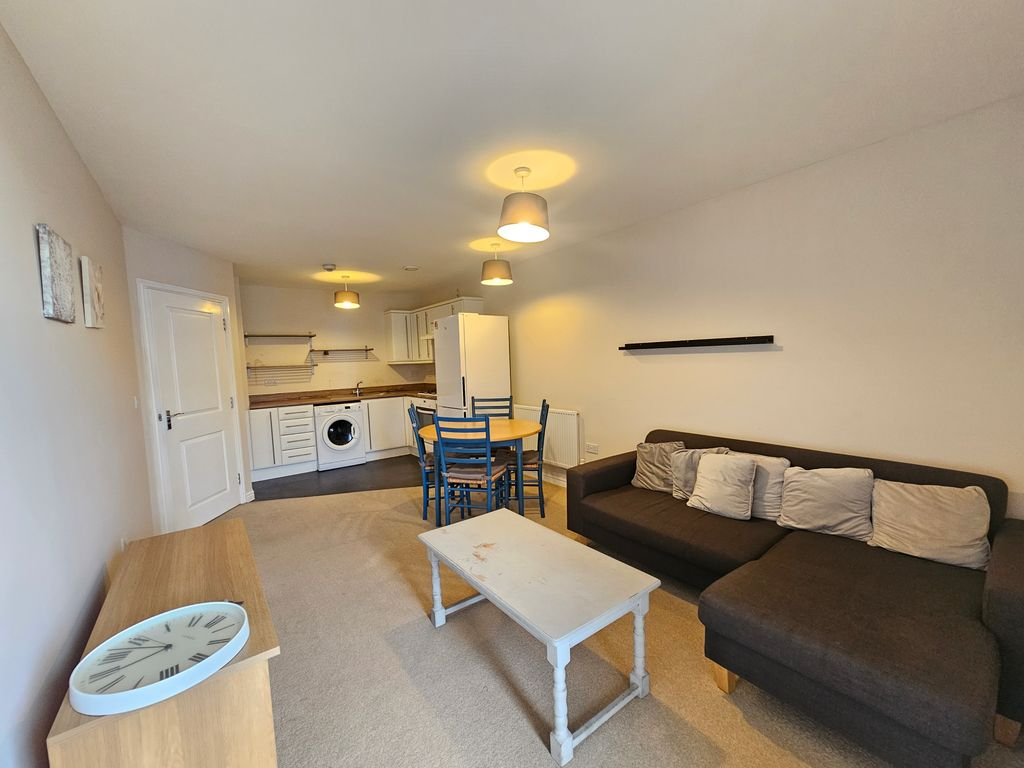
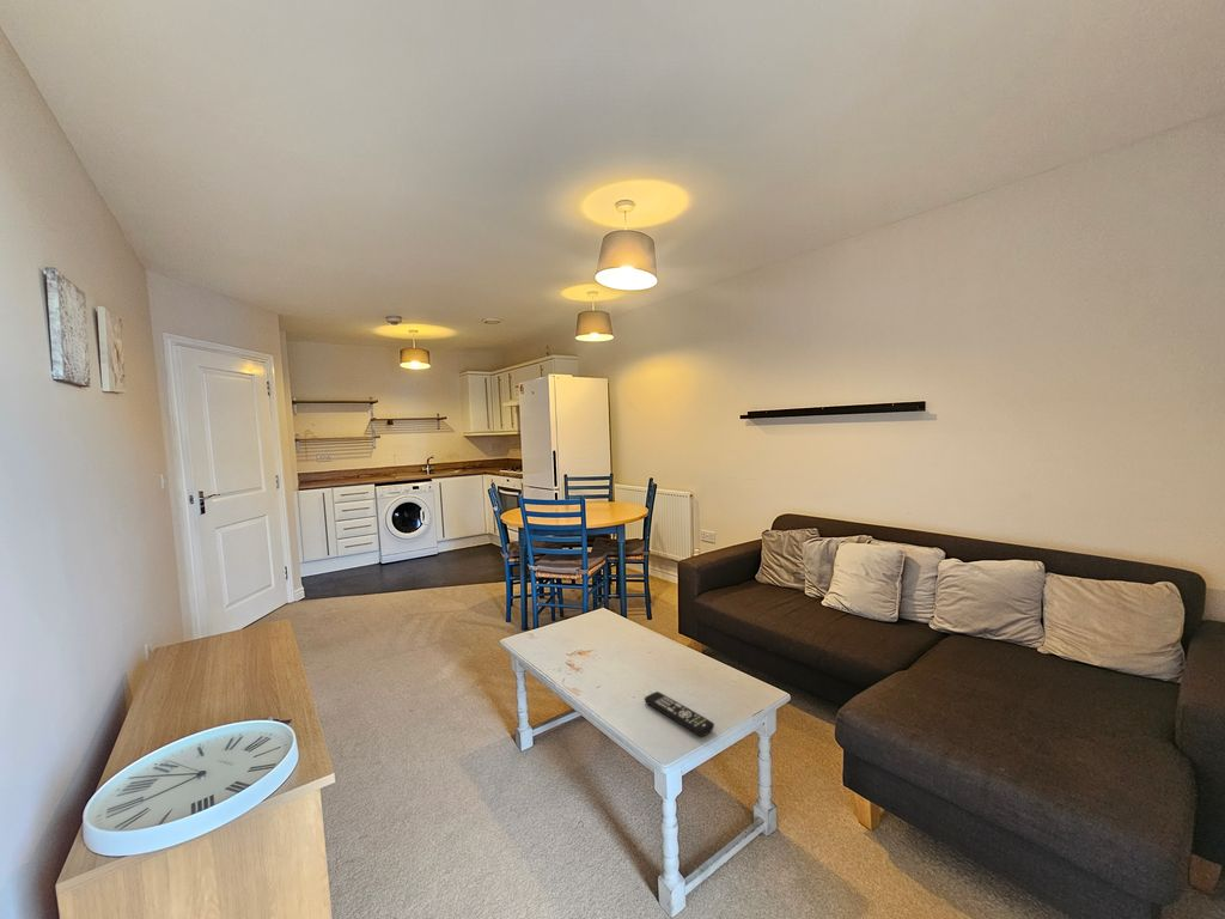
+ remote control [644,690,715,737]
